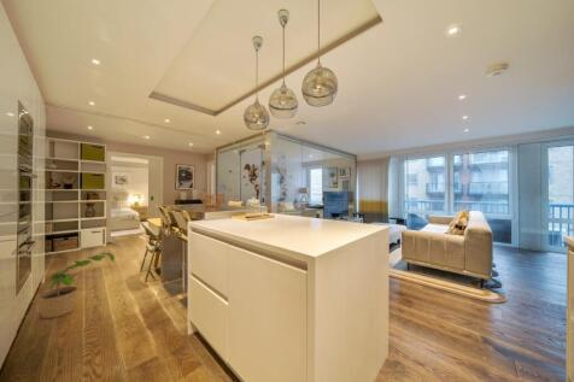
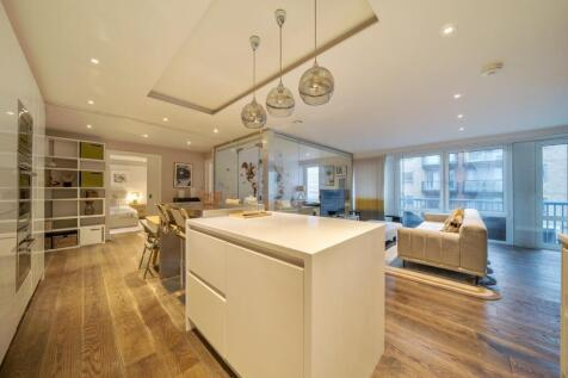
- potted plant [35,252,116,319]
